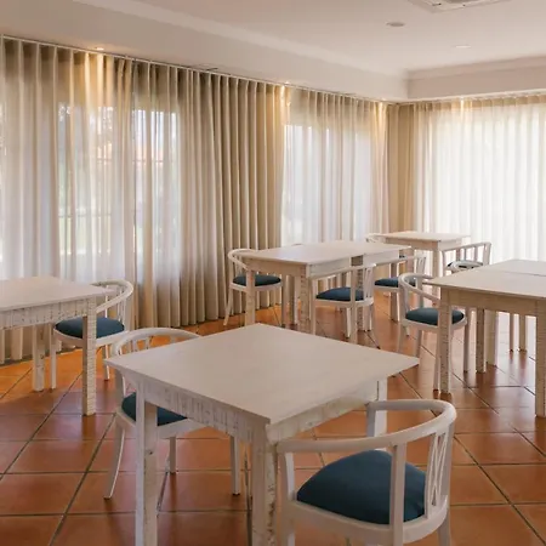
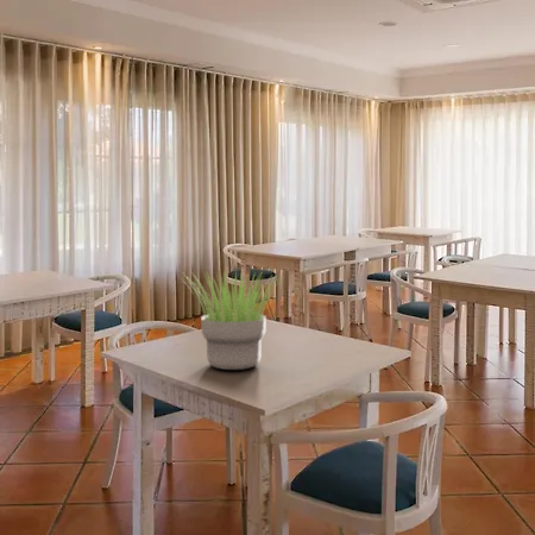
+ potted plant [176,269,284,371]
